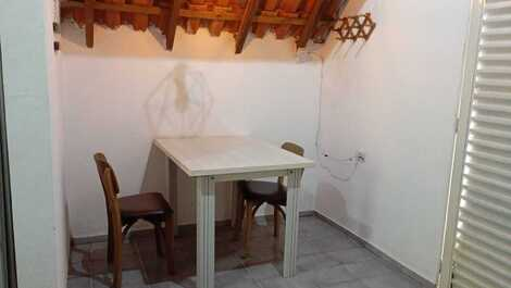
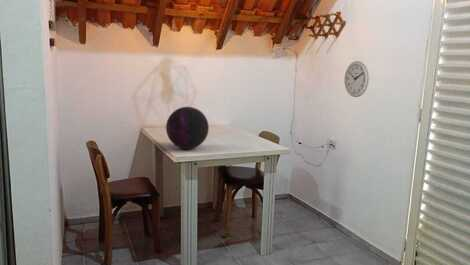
+ decorative orb [165,106,210,150]
+ wall clock [343,60,370,98]
